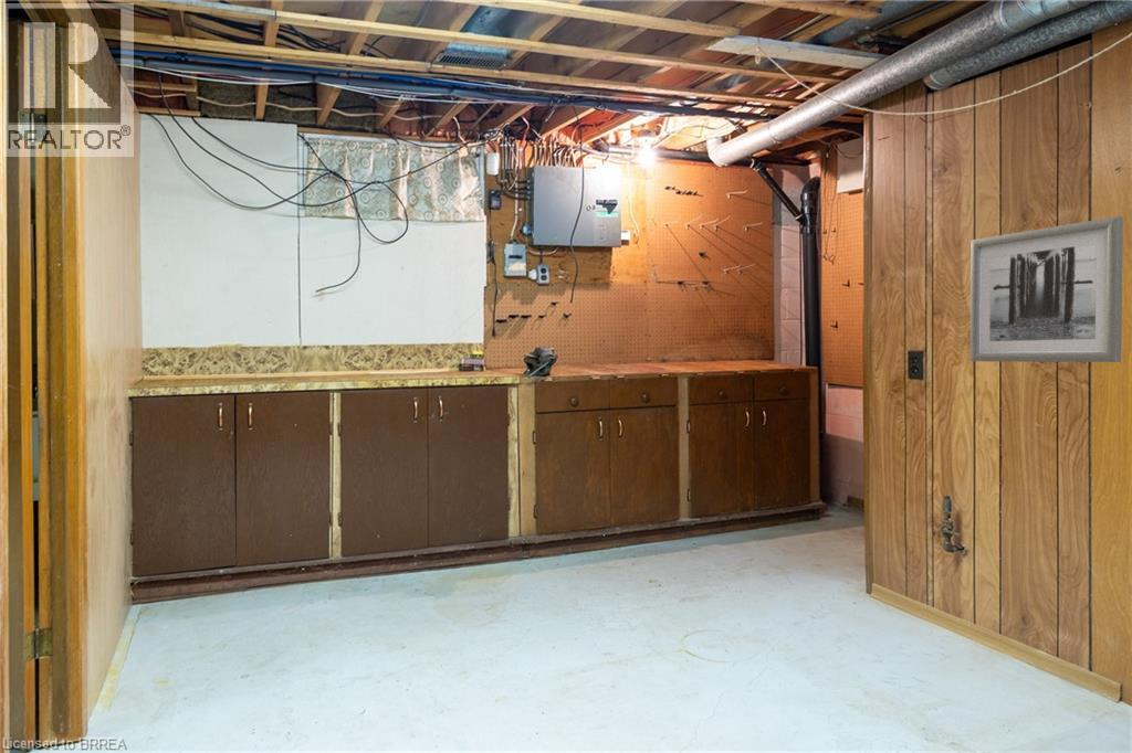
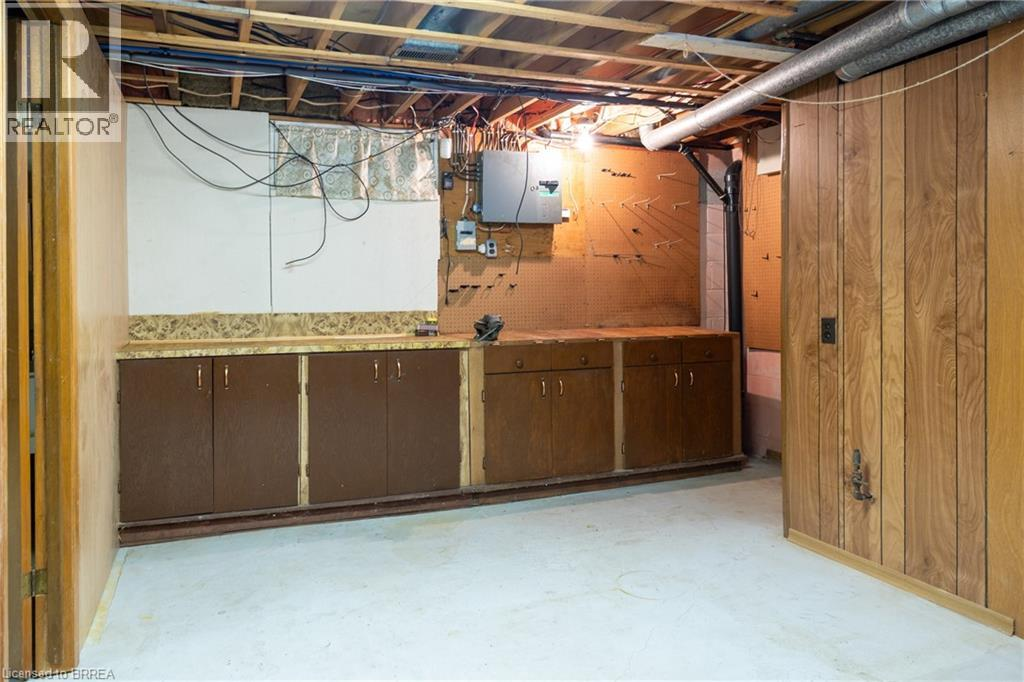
- wall art [969,215,1124,363]
